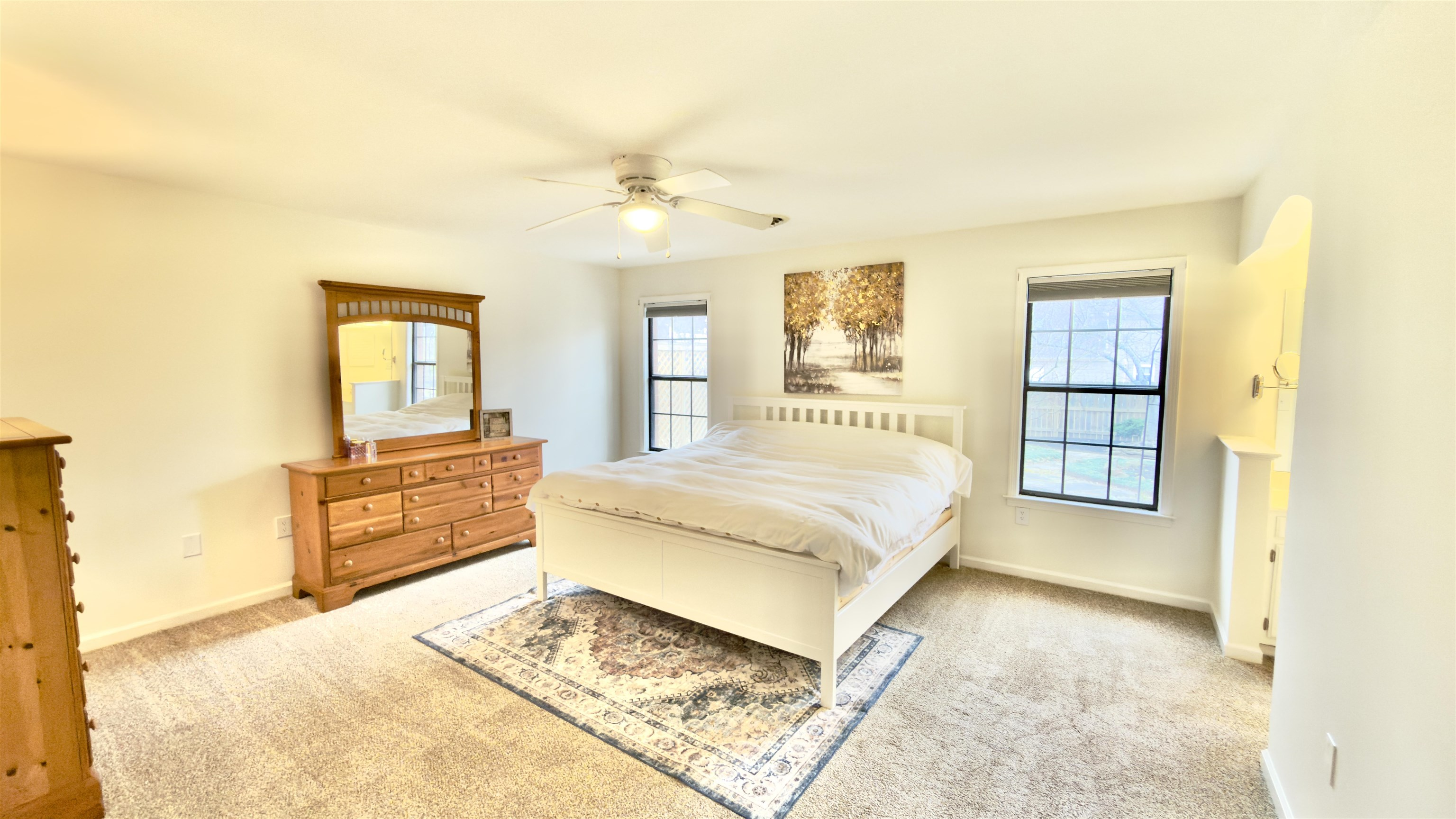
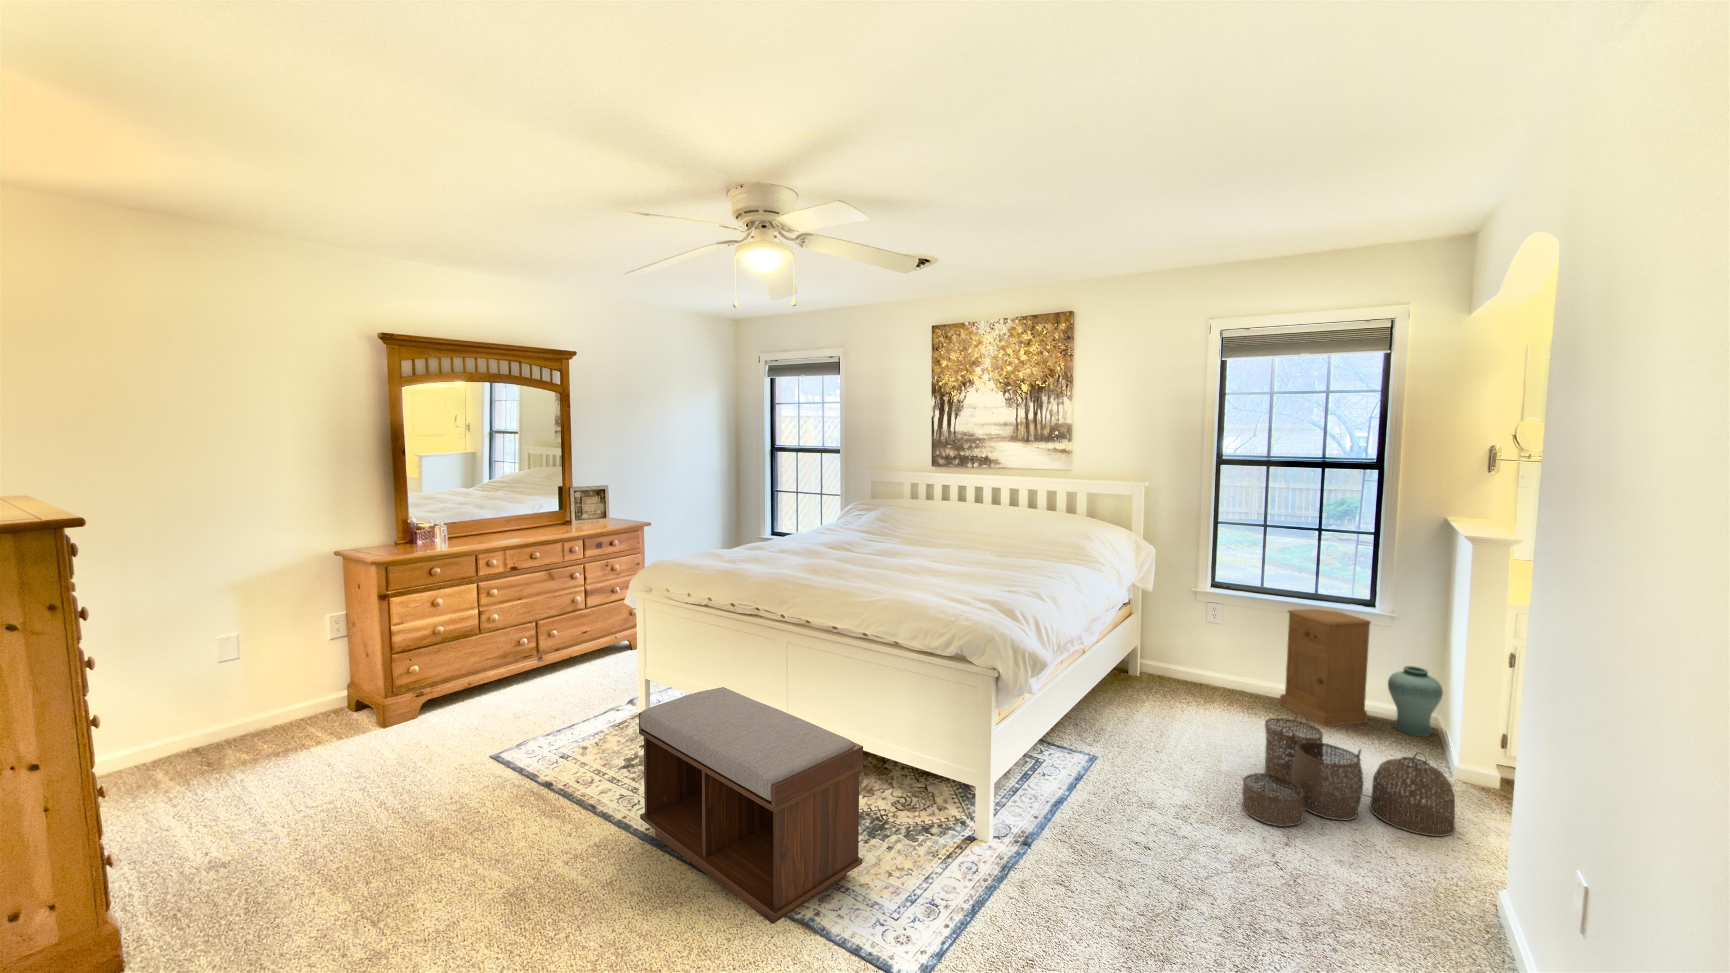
+ vase [1387,665,1444,738]
+ bench [638,687,864,924]
+ nightstand [1278,608,1372,727]
+ woven basket [1242,713,1457,838]
